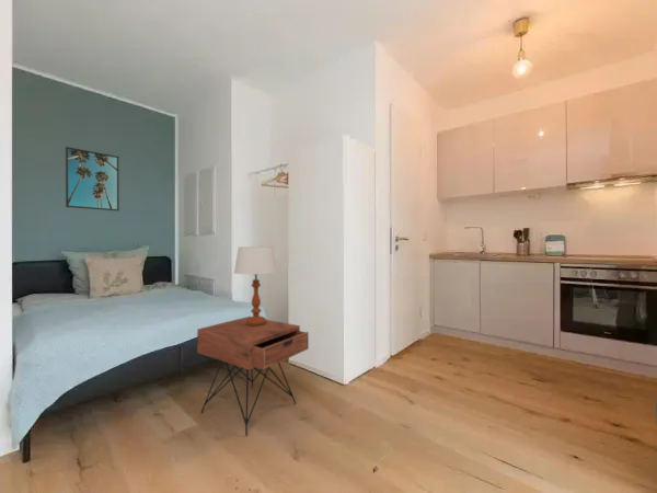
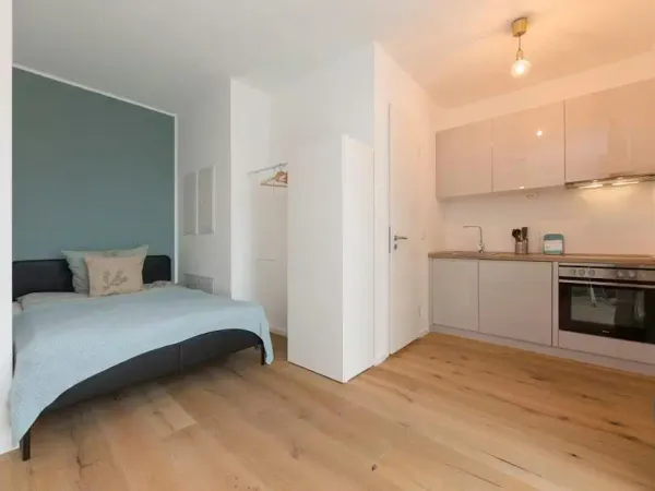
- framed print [65,146,120,211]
- table lamp [233,245,278,326]
- nightstand [196,316,310,436]
